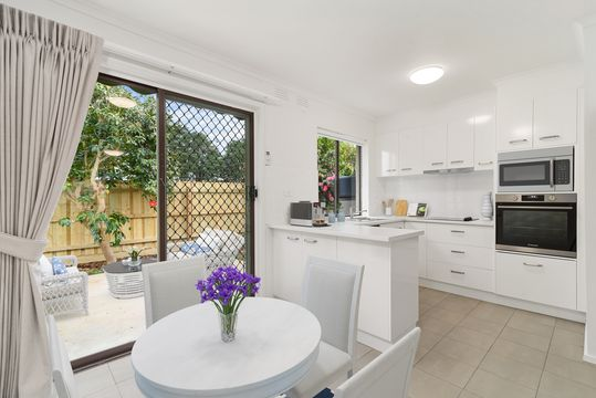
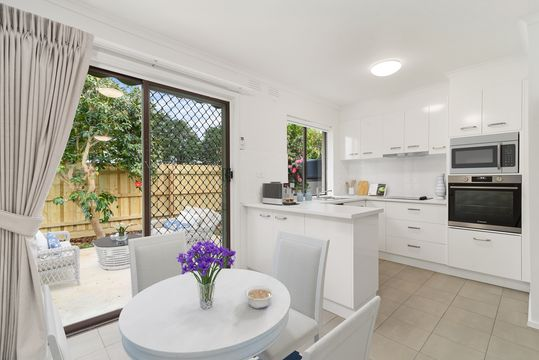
+ legume [244,285,274,310]
